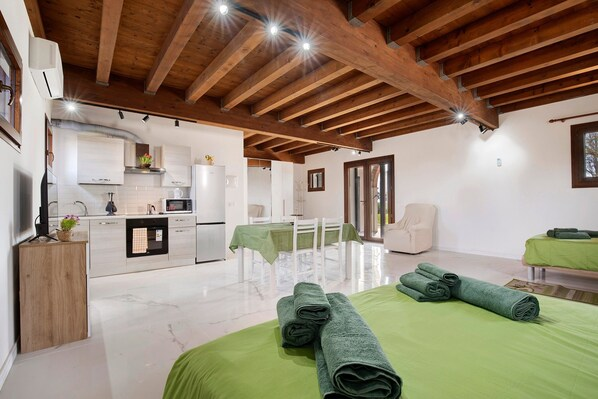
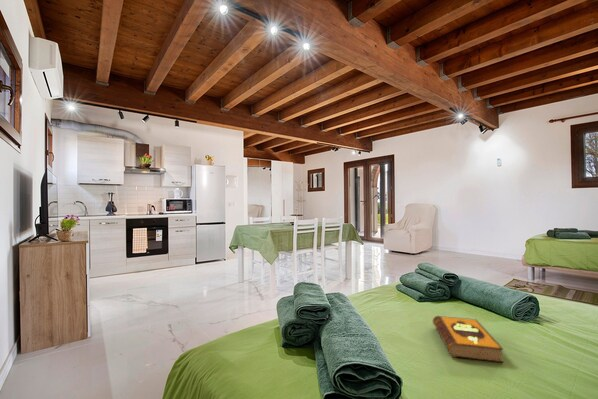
+ hardback book [432,315,504,363]
